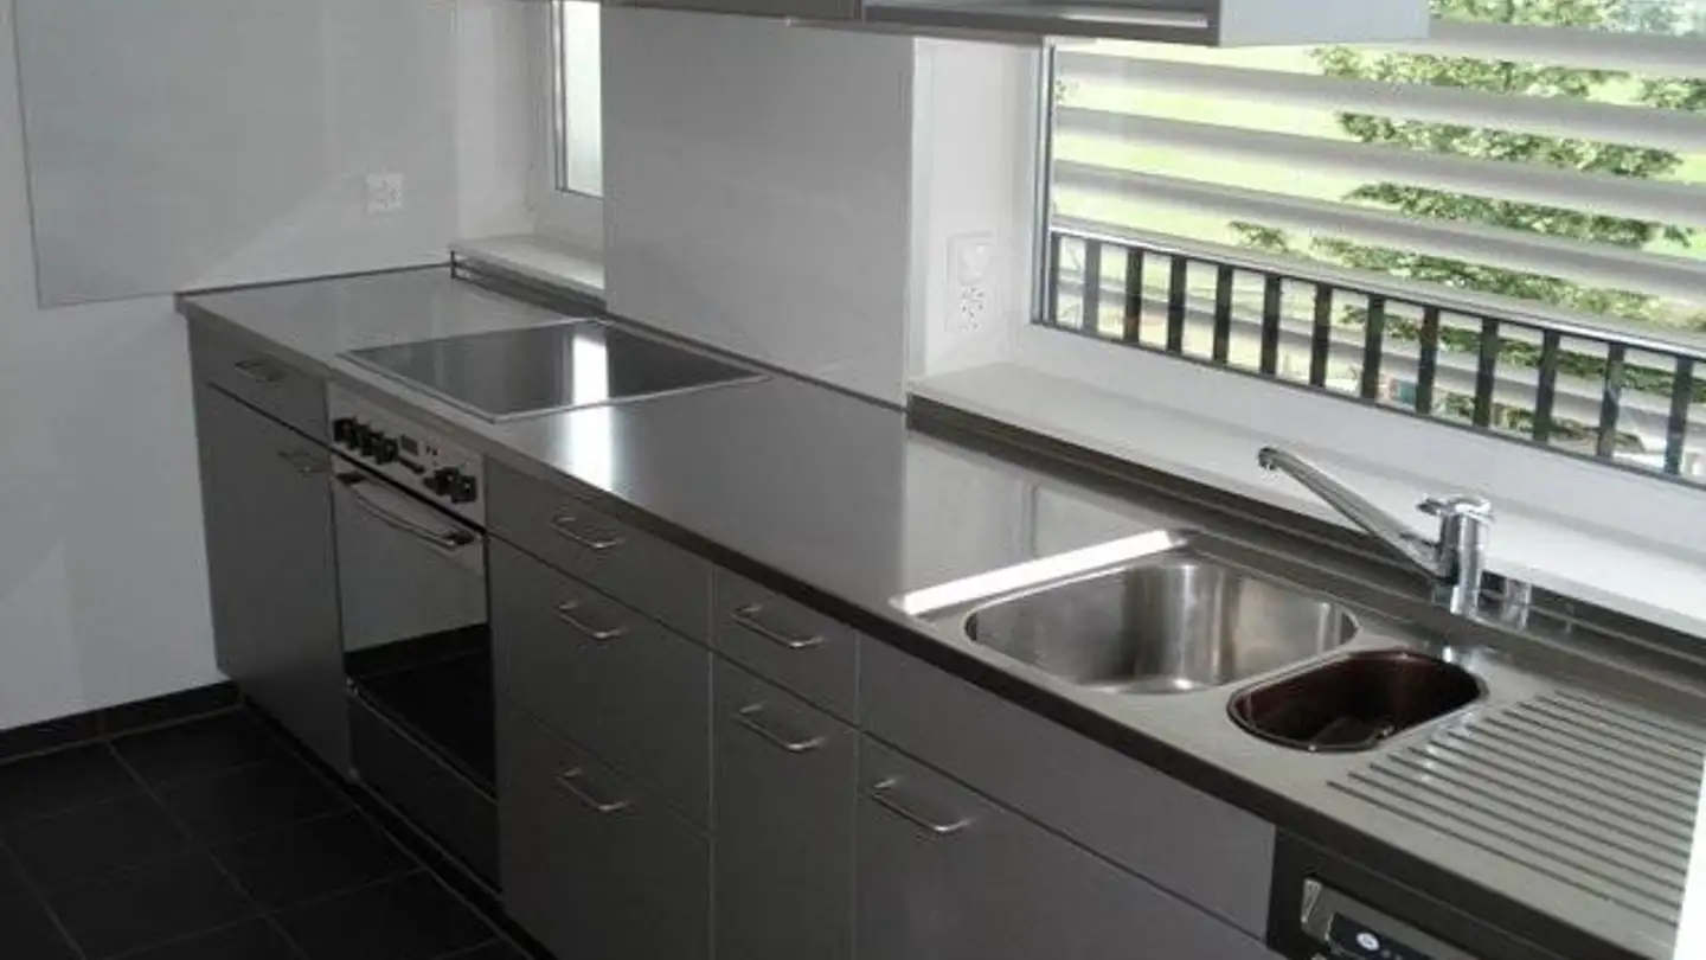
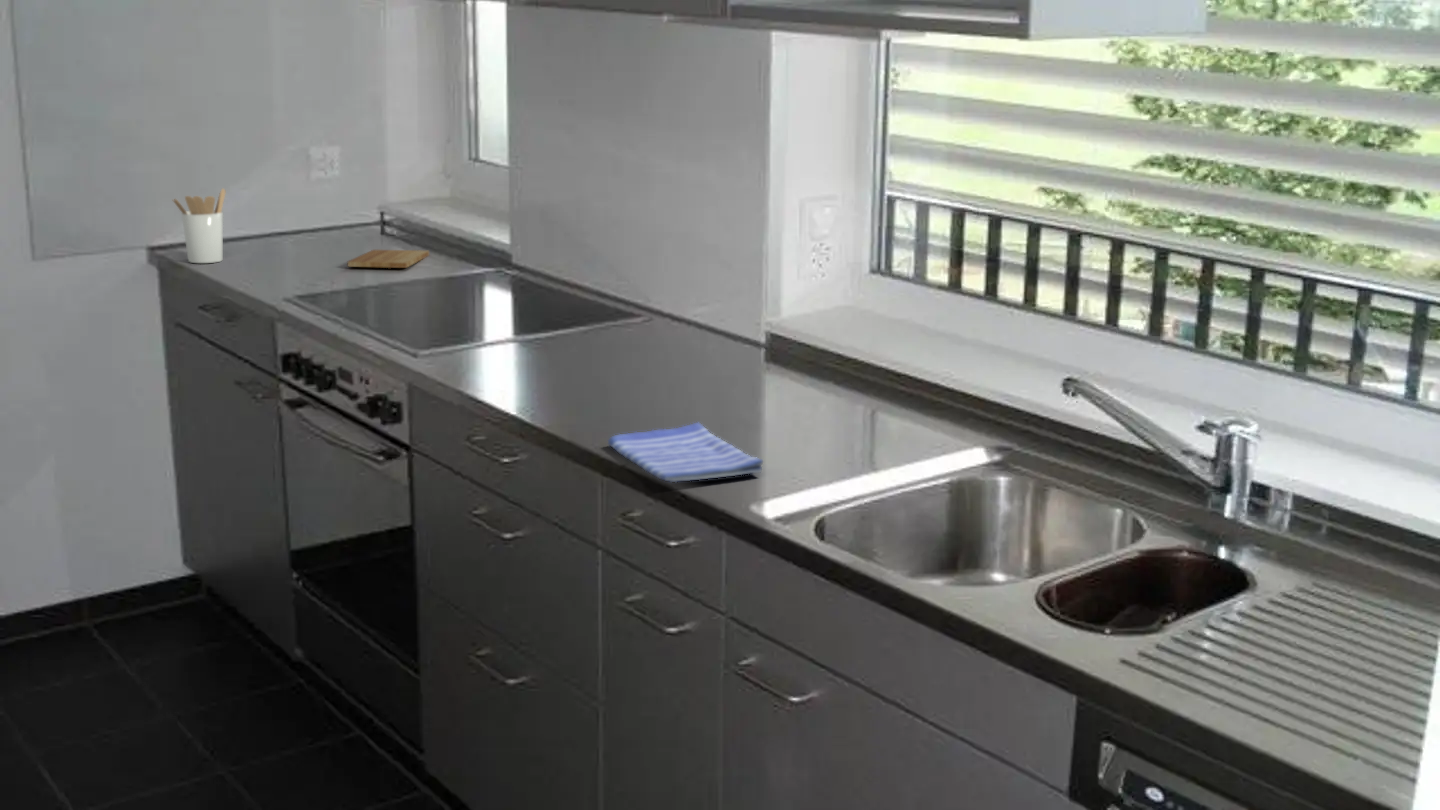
+ dish towel [607,422,764,483]
+ cutting board [346,249,430,269]
+ utensil holder [172,187,226,264]
